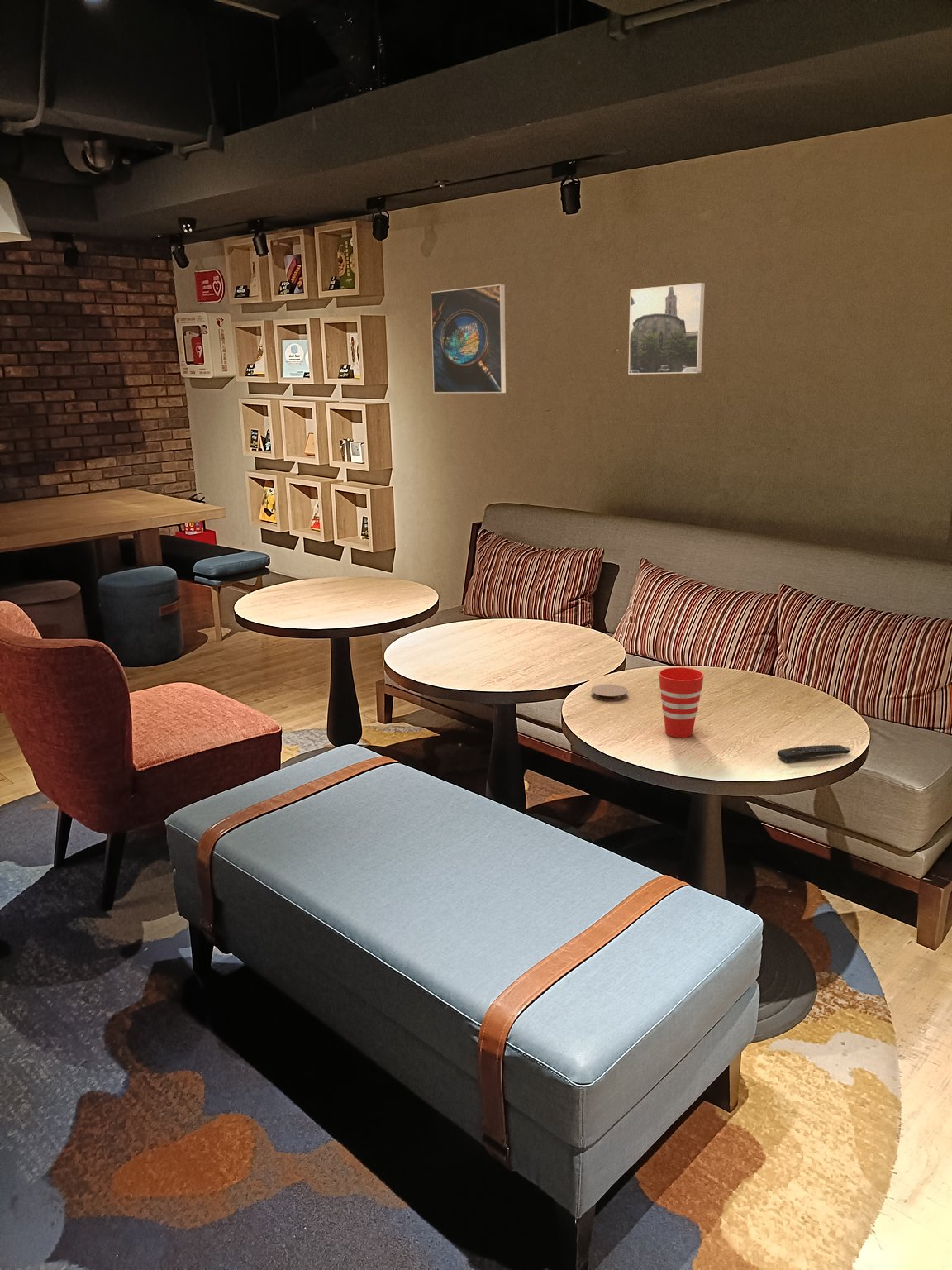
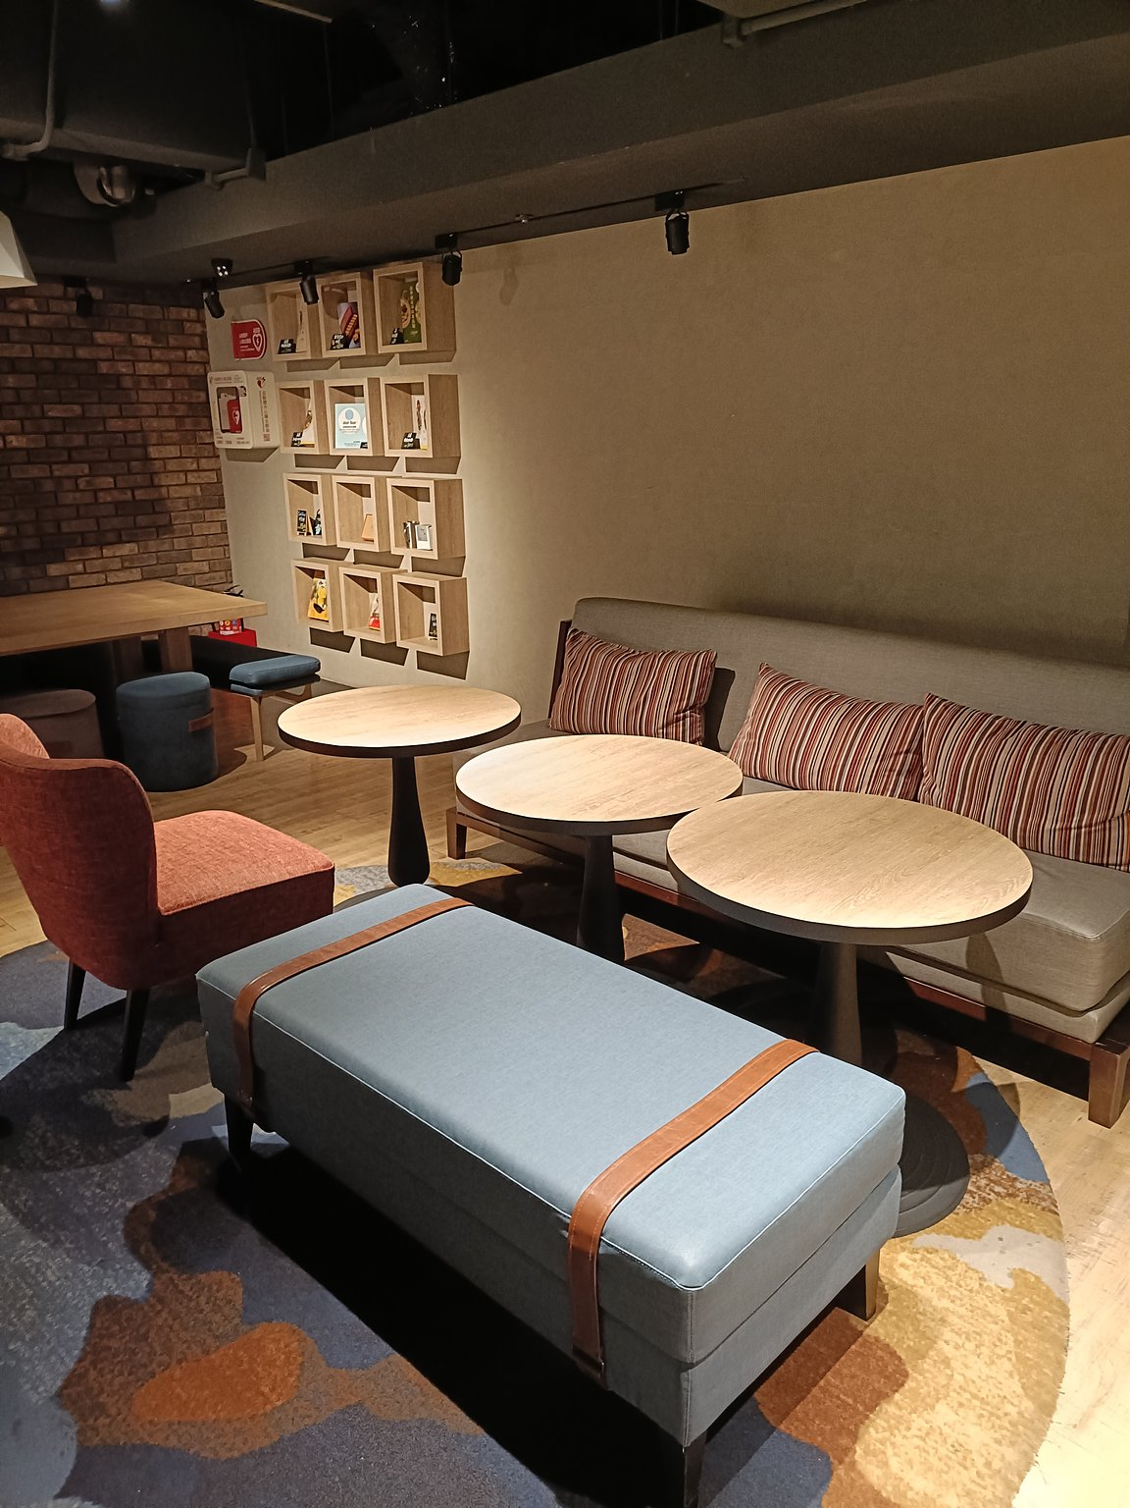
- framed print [430,284,507,394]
- remote control [777,744,851,763]
- cup [659,666,704,738]
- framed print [627,282,706,375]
- coaster [590,684,629,702]
